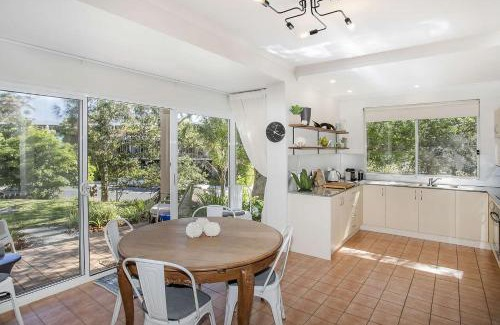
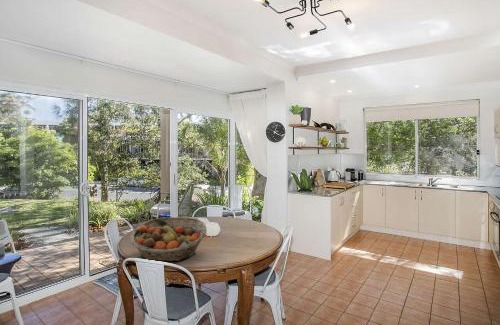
+ fruit basket [129,216,208,262]
